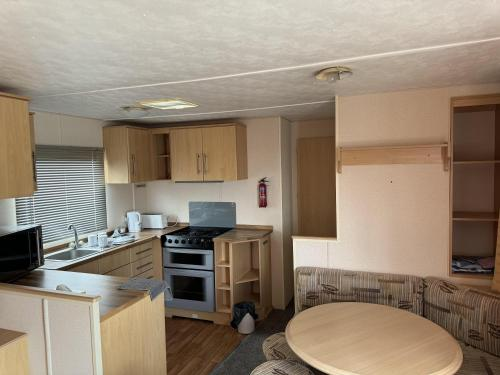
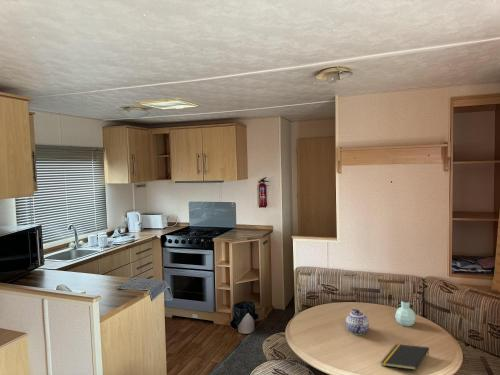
+ teapot [345,308,370,336]
+ notepad [380,343,430,371]
+ jar [394,297,417,327]
